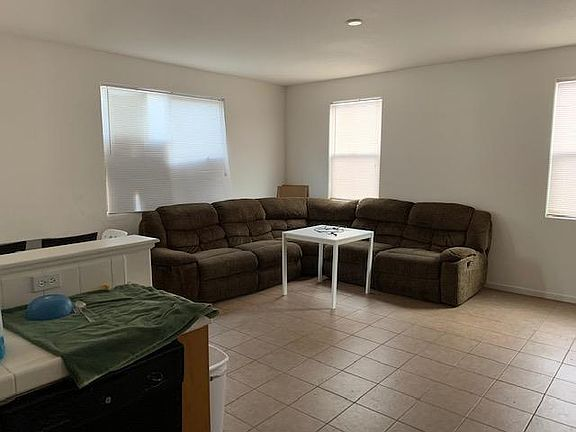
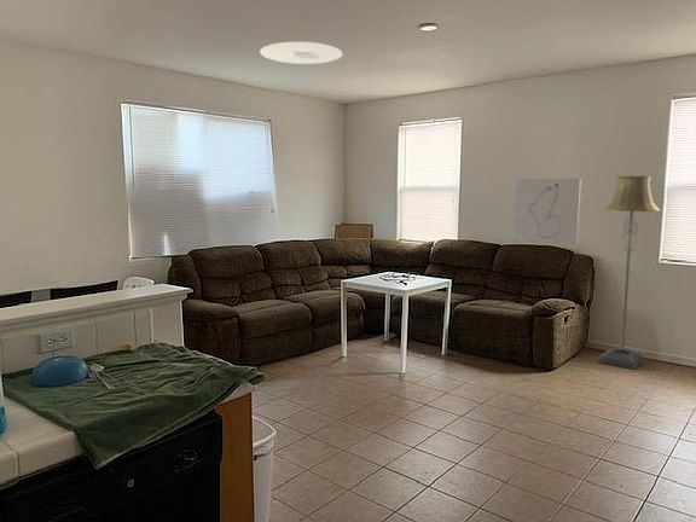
+ floor lamp [598,175,661,371]
+ ceiling light [259,41,343,65]
+ wall art [512,178,582,245]
